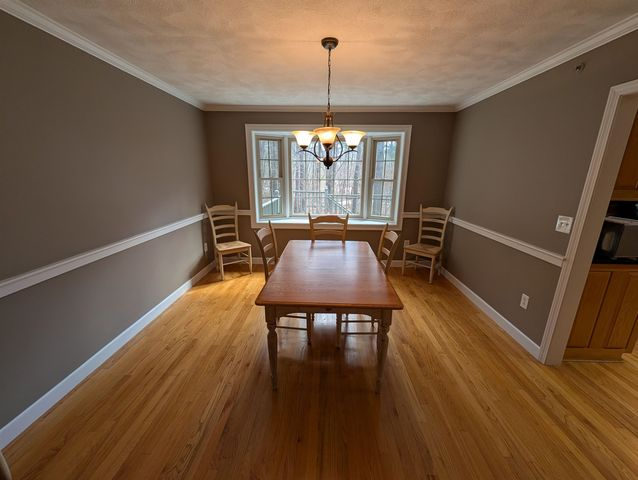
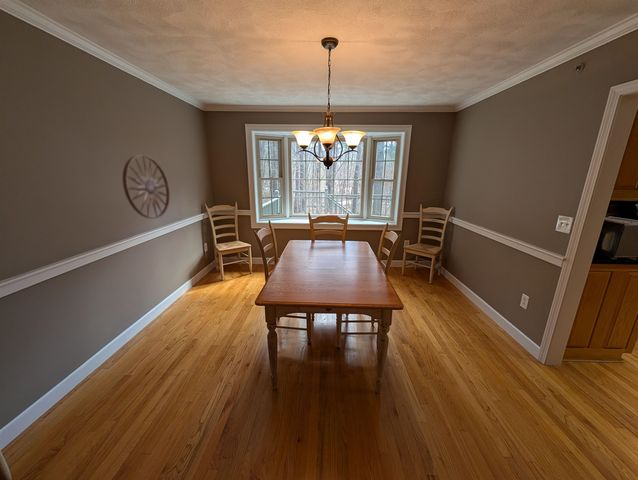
+ wall art [122,154,171,220]
